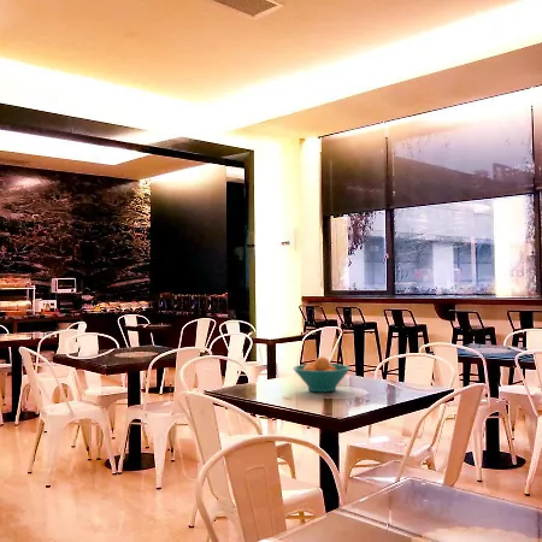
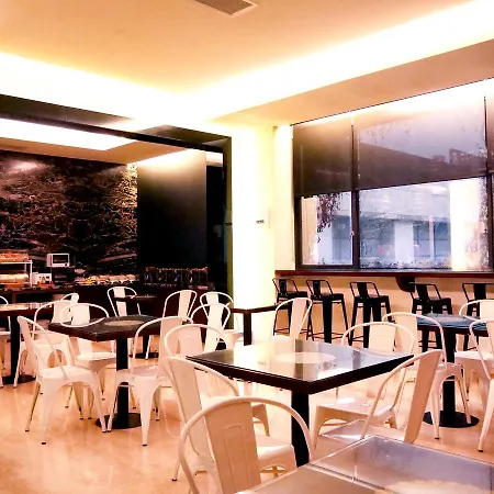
- fruit bowl [291,355,352,394]
